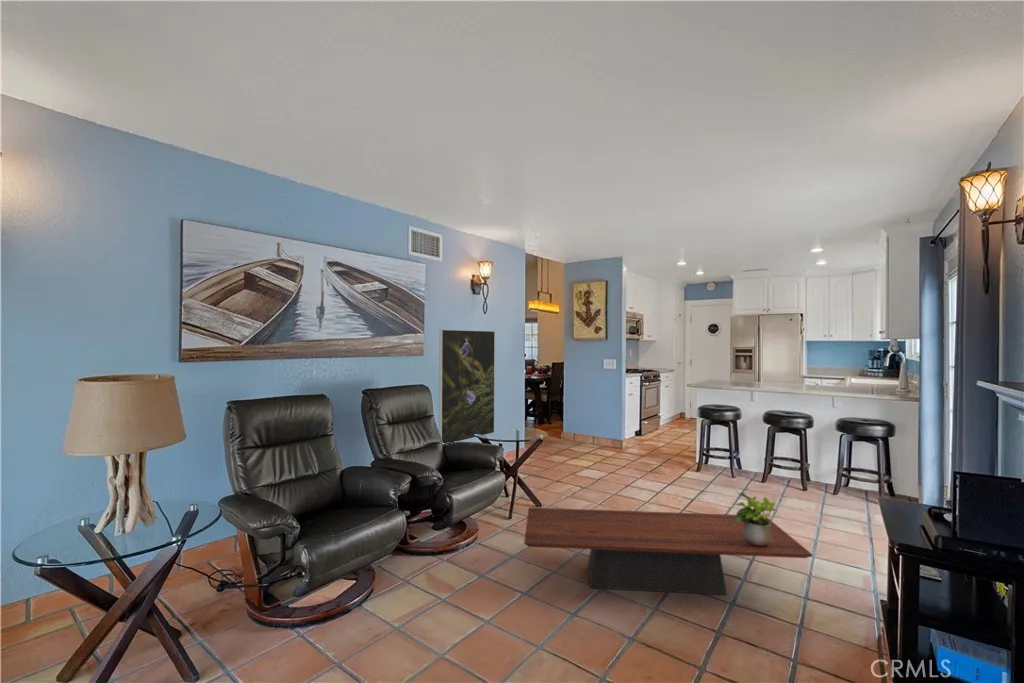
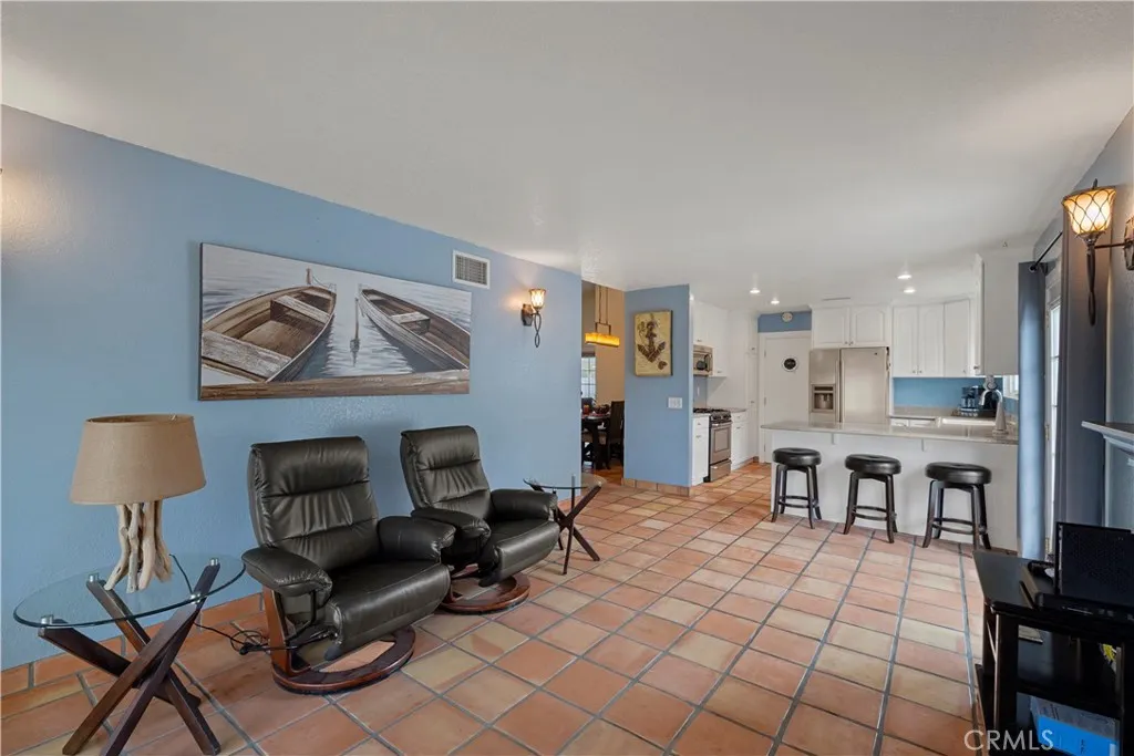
- coffee table [523,507,814,596]
- potted plant [734,491,777,546]
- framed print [438,329,496,443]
